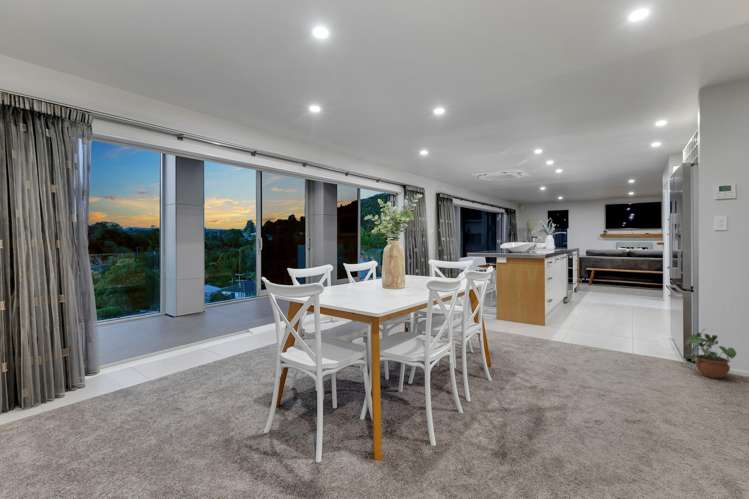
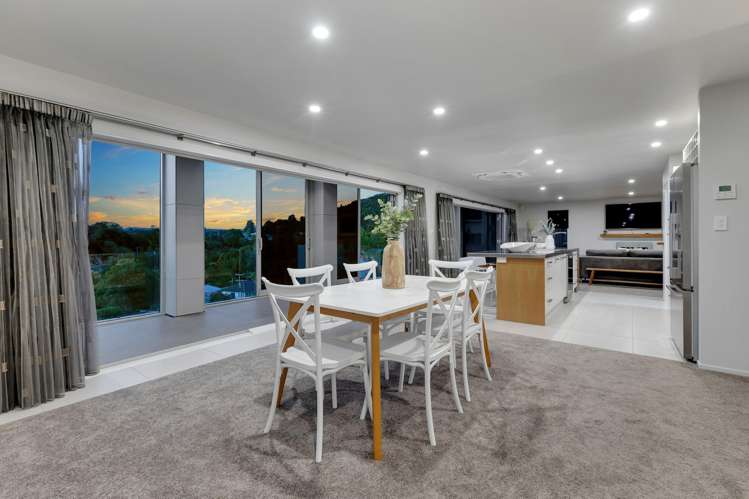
- potted plant [684,328,737,379]
